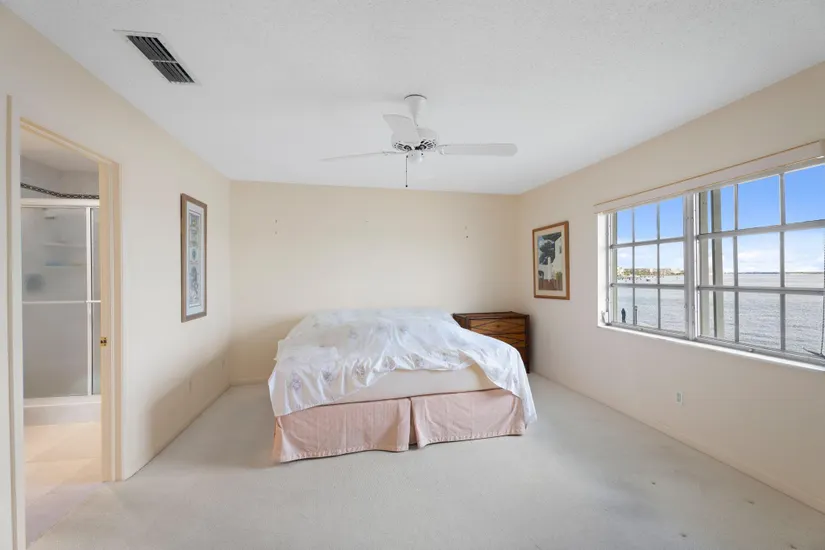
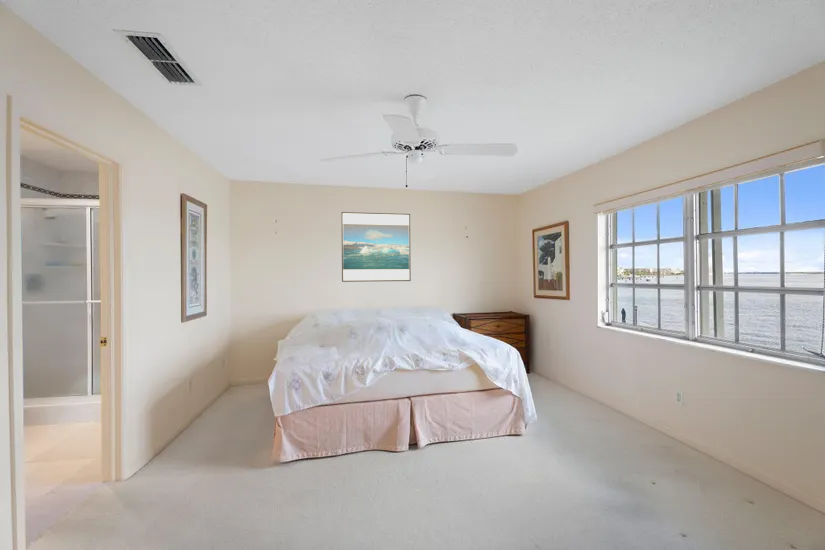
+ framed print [341,211,412,283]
